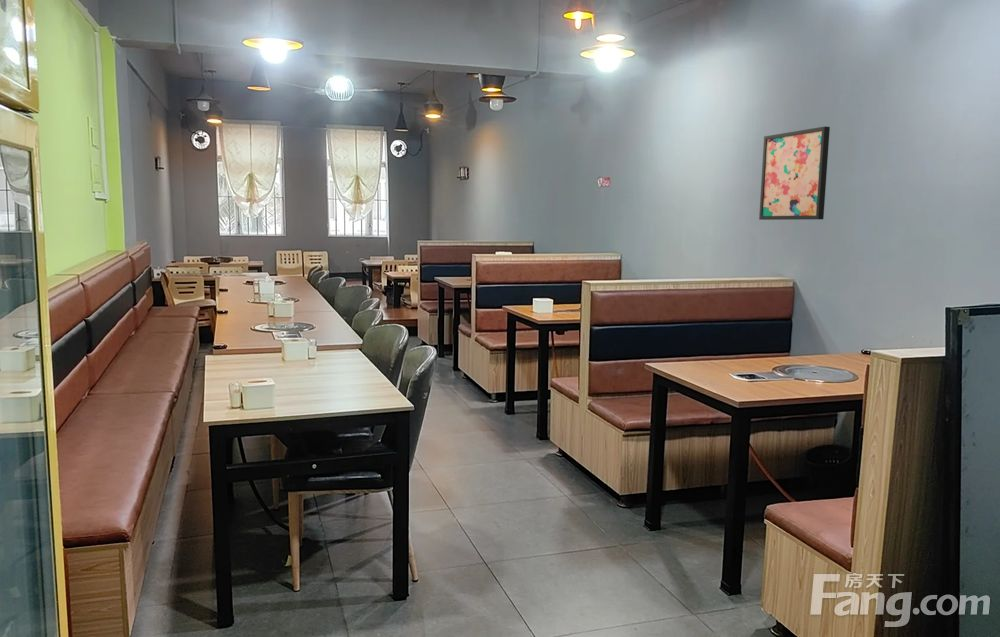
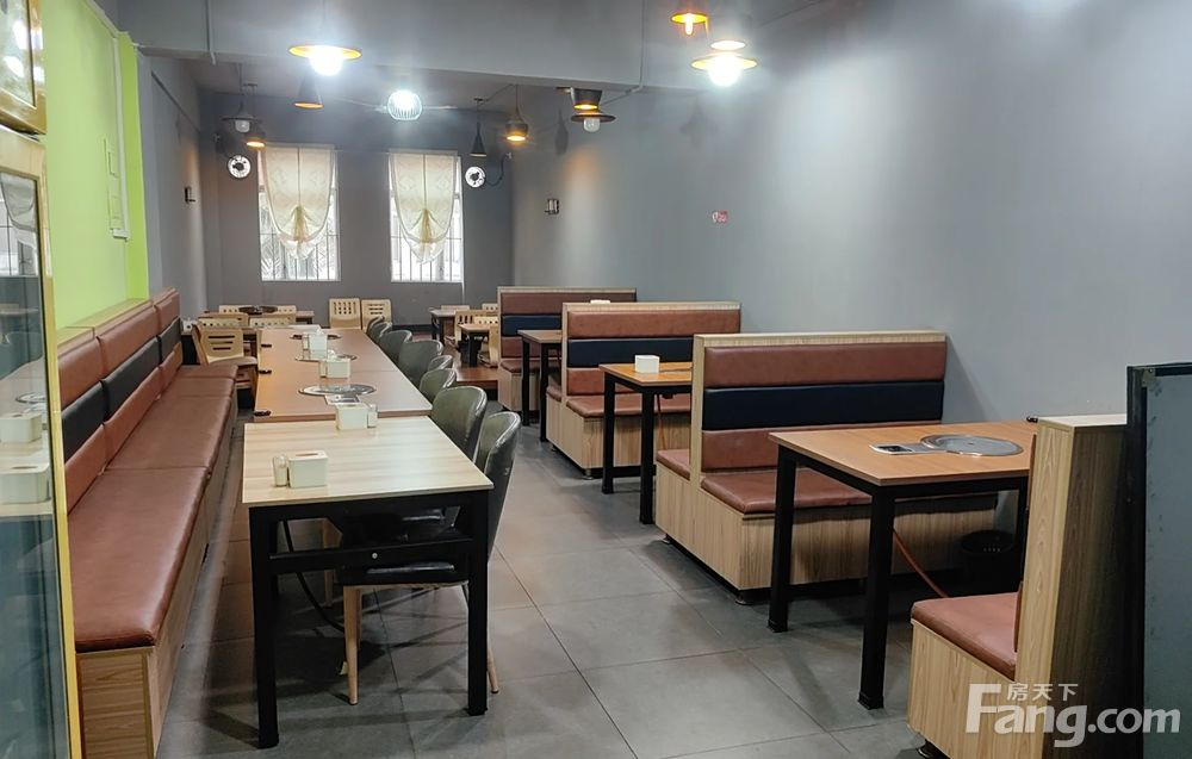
- wall art [758,126,831,221]
